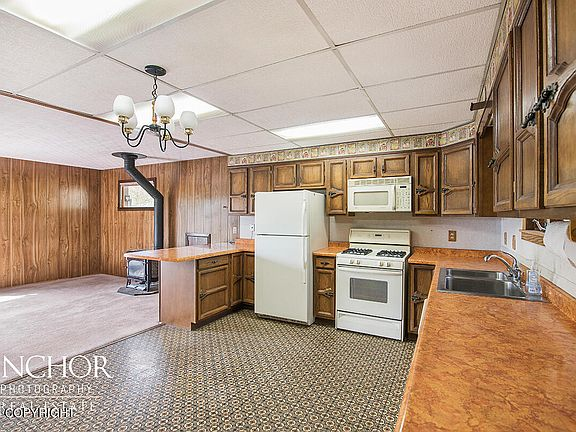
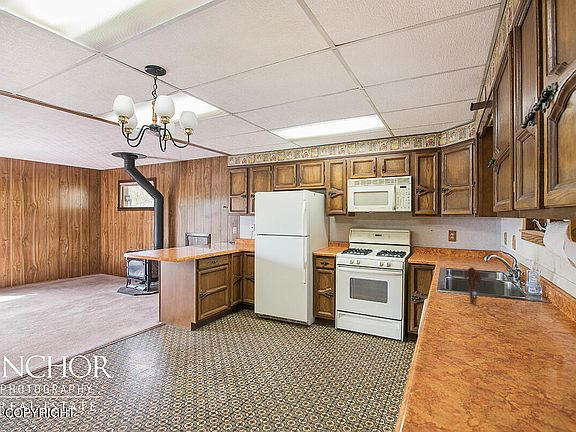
+ utensil holder [462,266,482,306]
